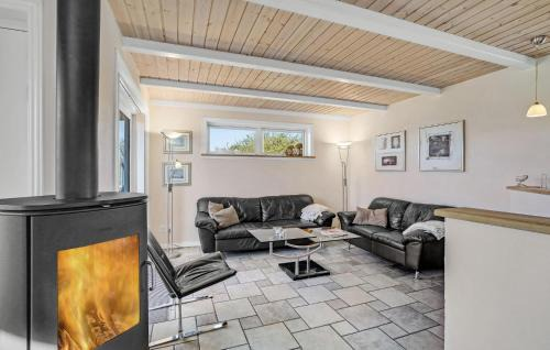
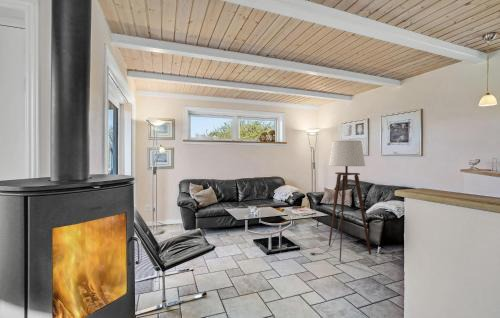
+ floor lamp [308,140,372,263]
